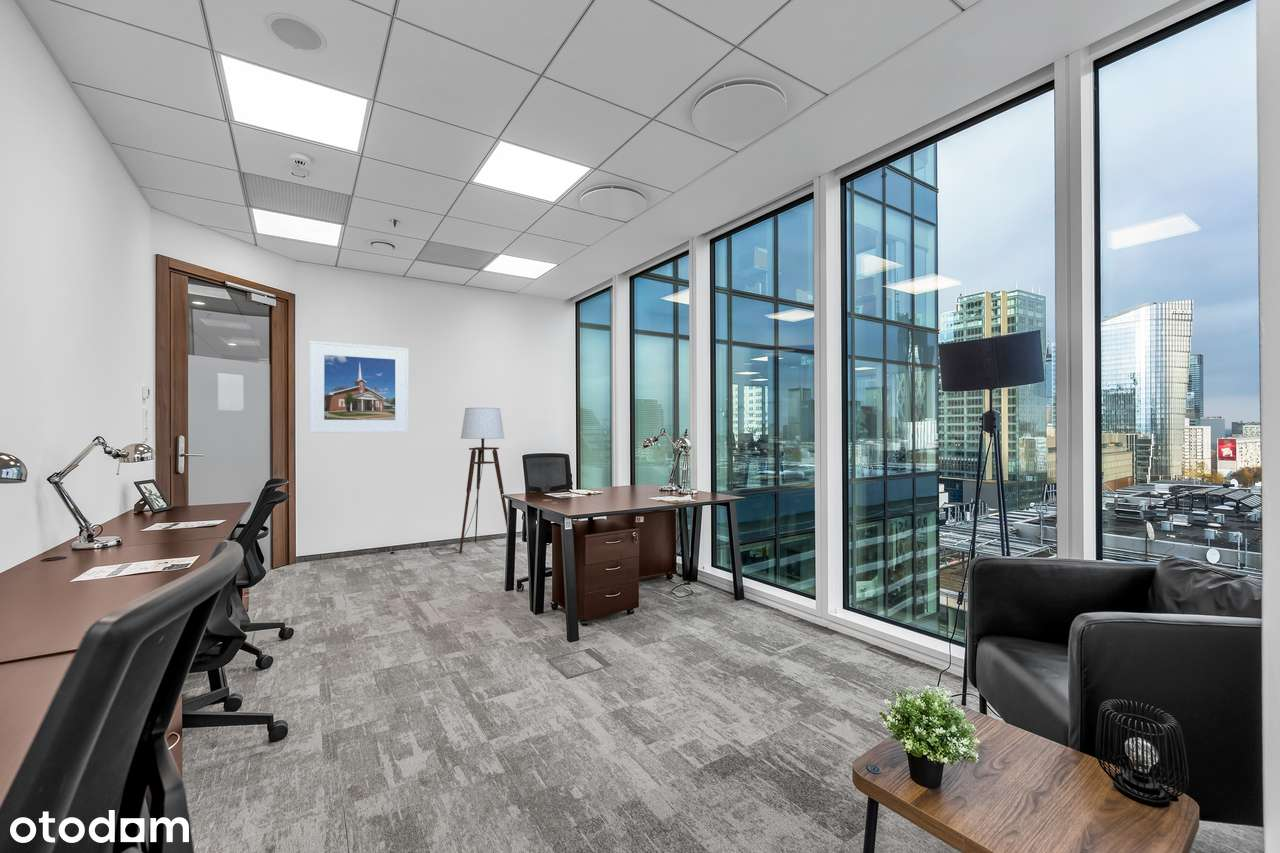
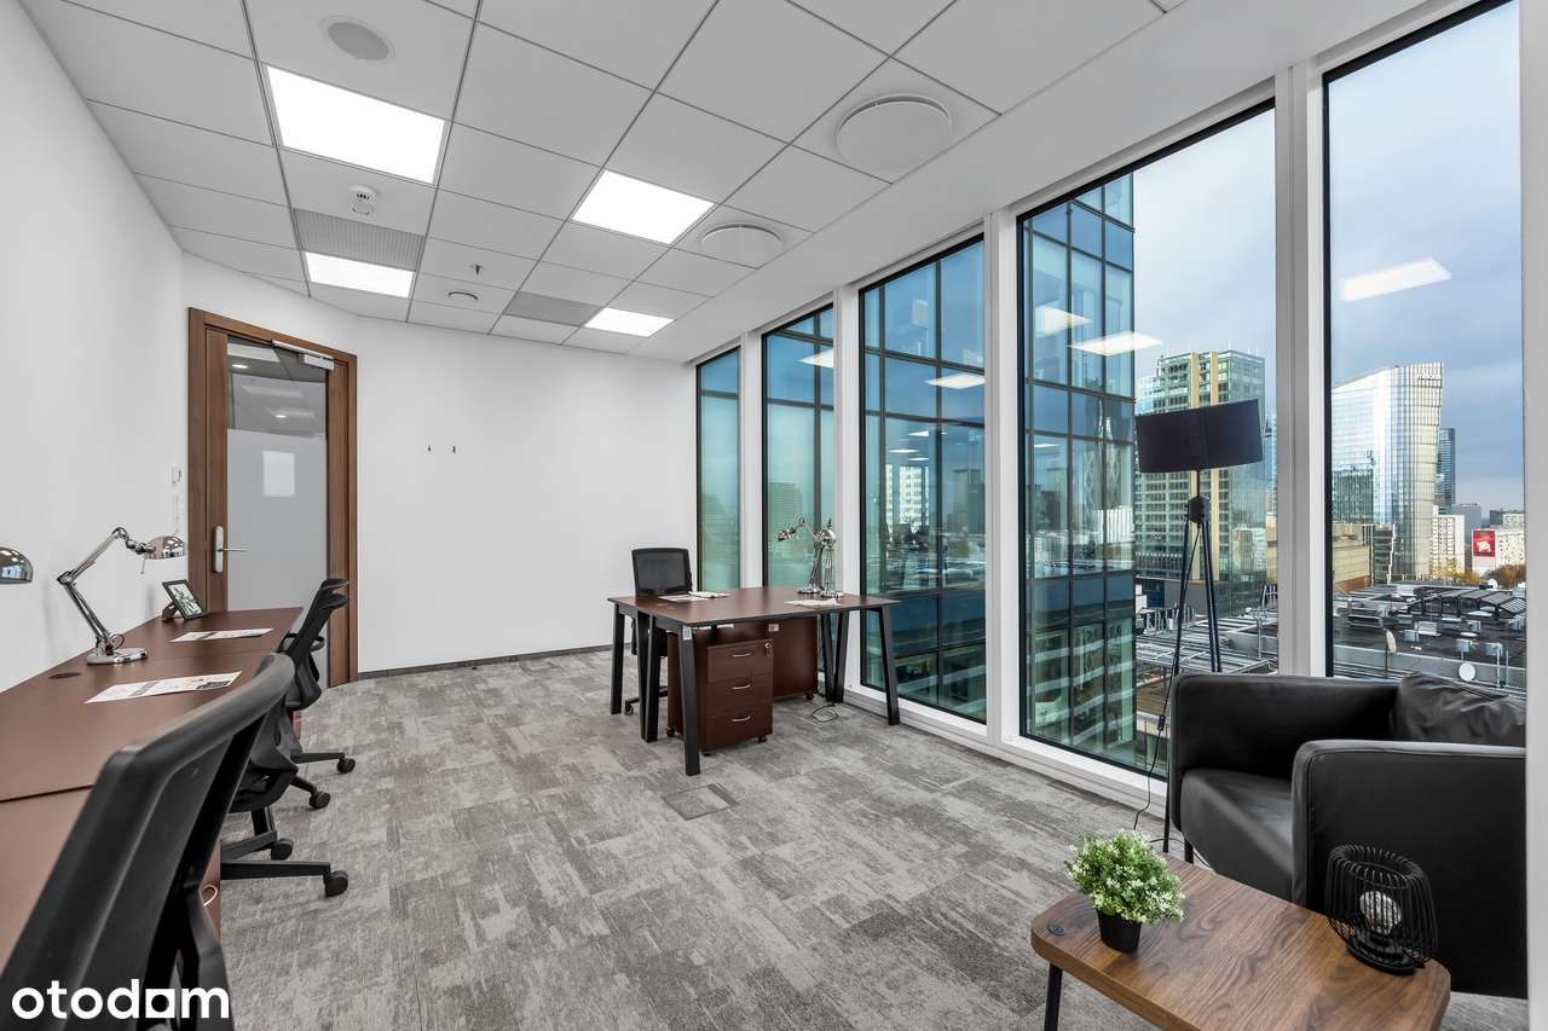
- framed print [308,340,409,434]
- floor lamp [433,407,508,555]
